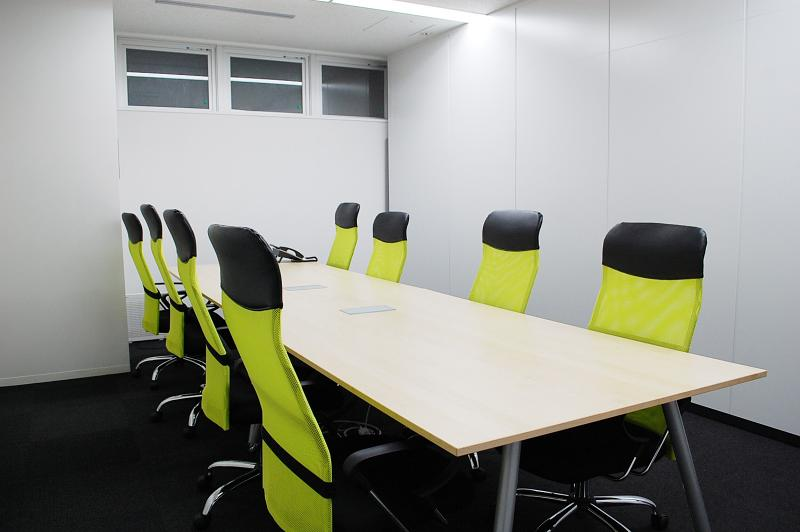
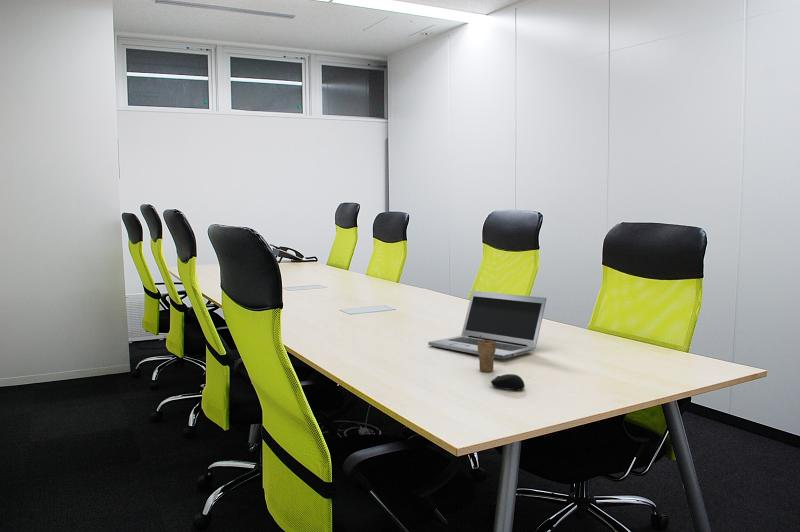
+ computer mouse [490,373,526,391]
+ laptop [427,290,548,360]
+ cup [478,335,496,373]
